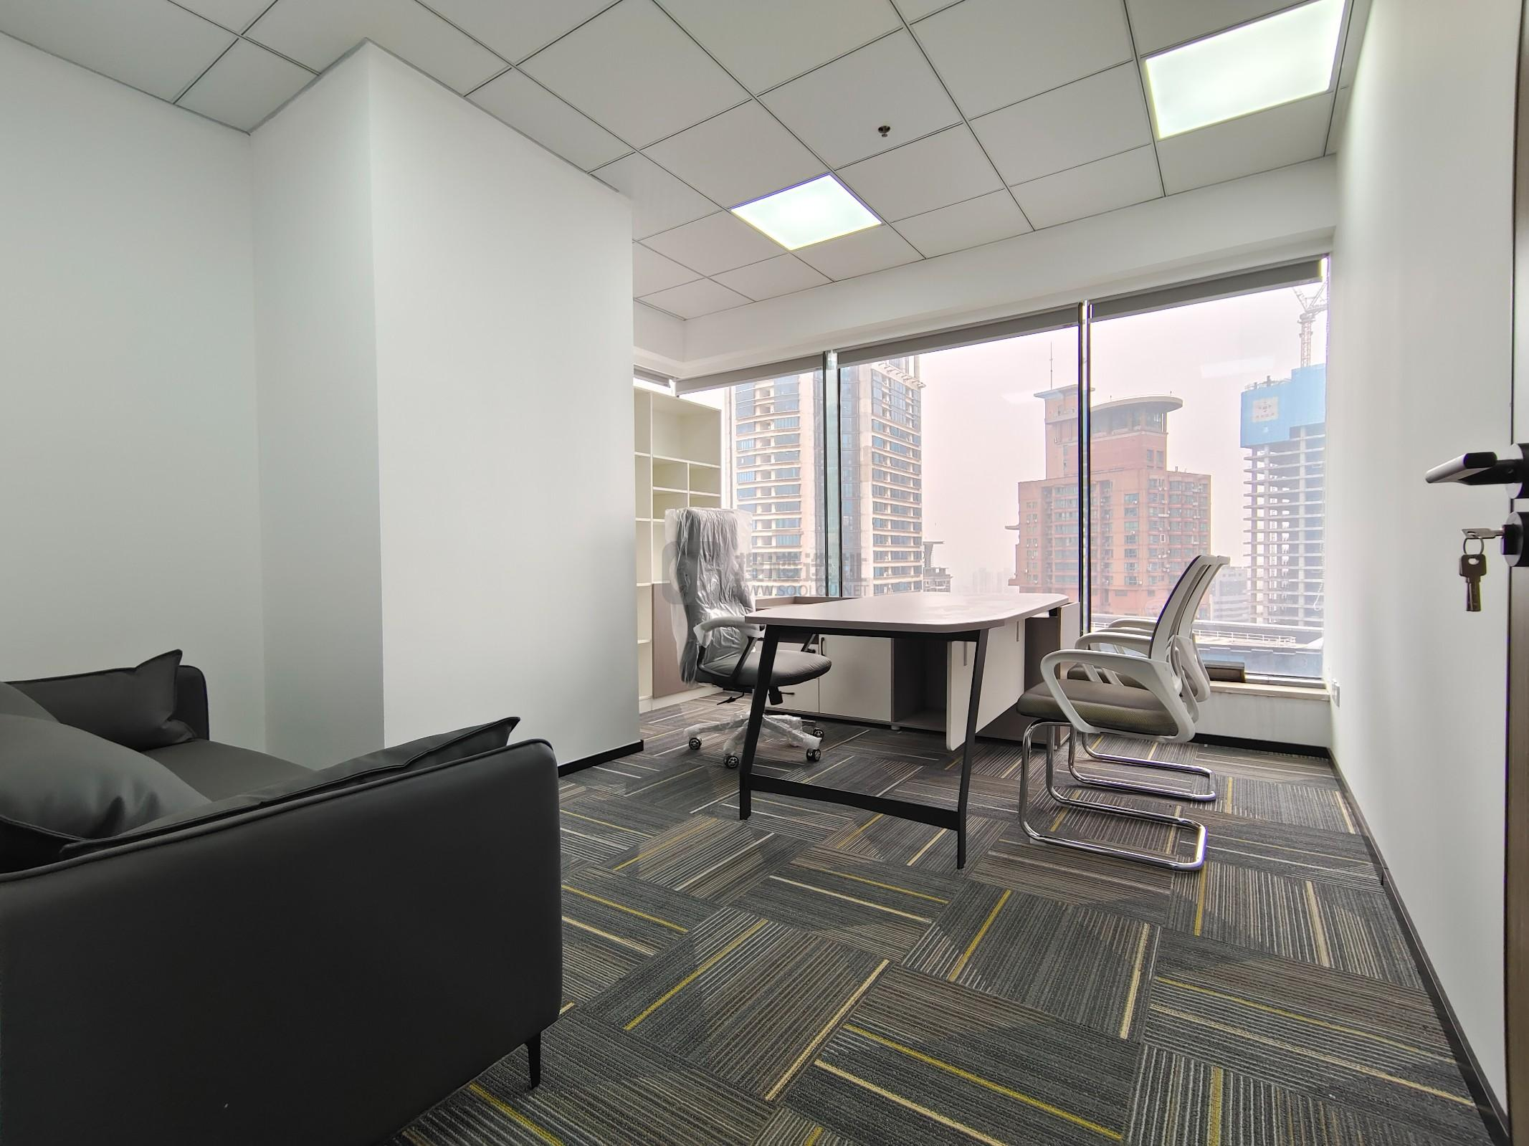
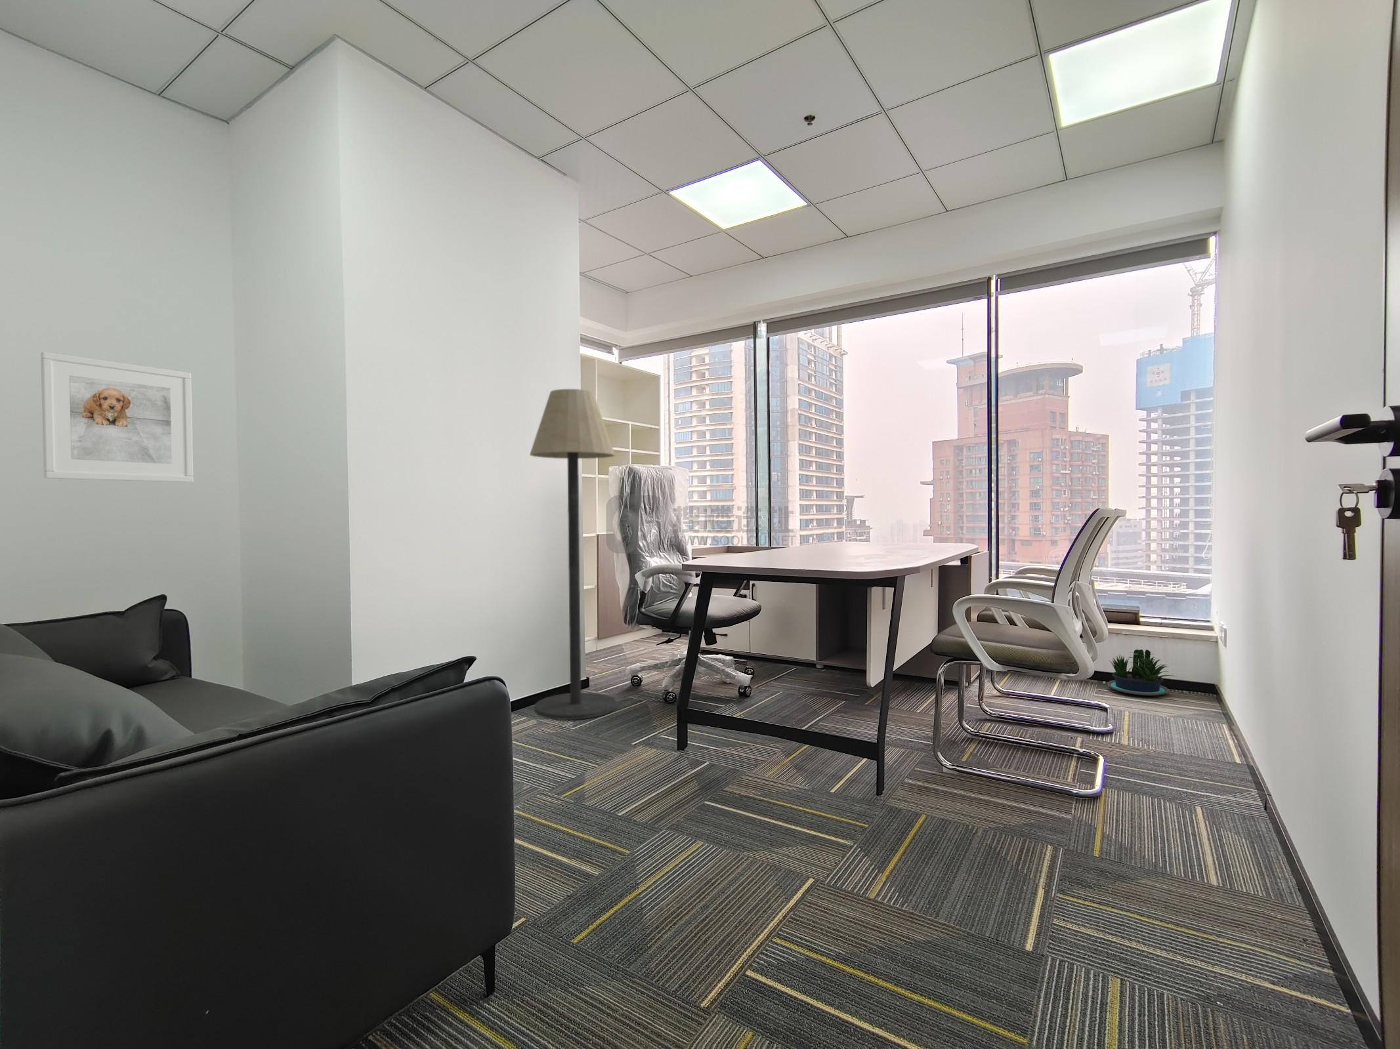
+ potted plant [1107,649,1177,696]
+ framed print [40,352,194,483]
+ floor lamp [529,388,617,721]
